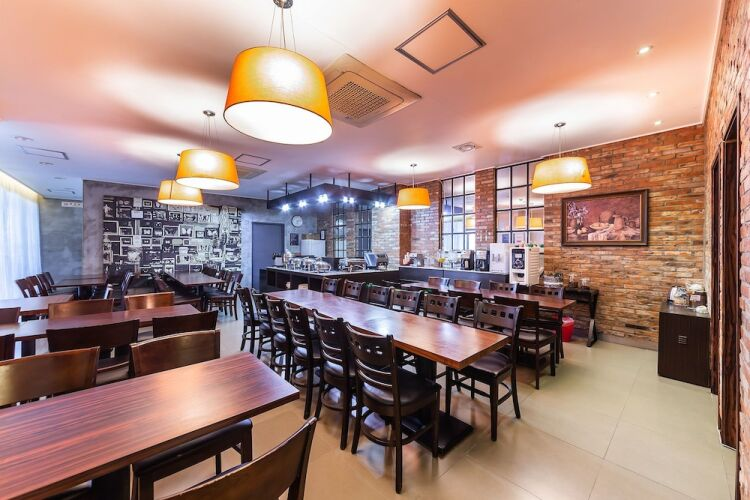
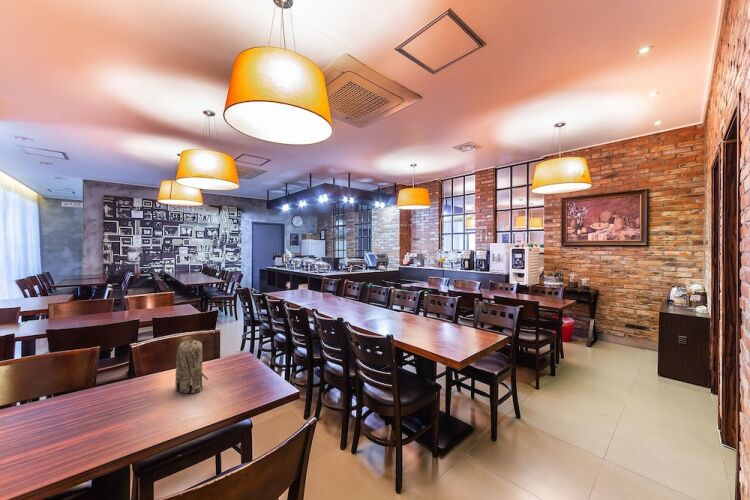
+ toy elephant [174,339,209,394]
